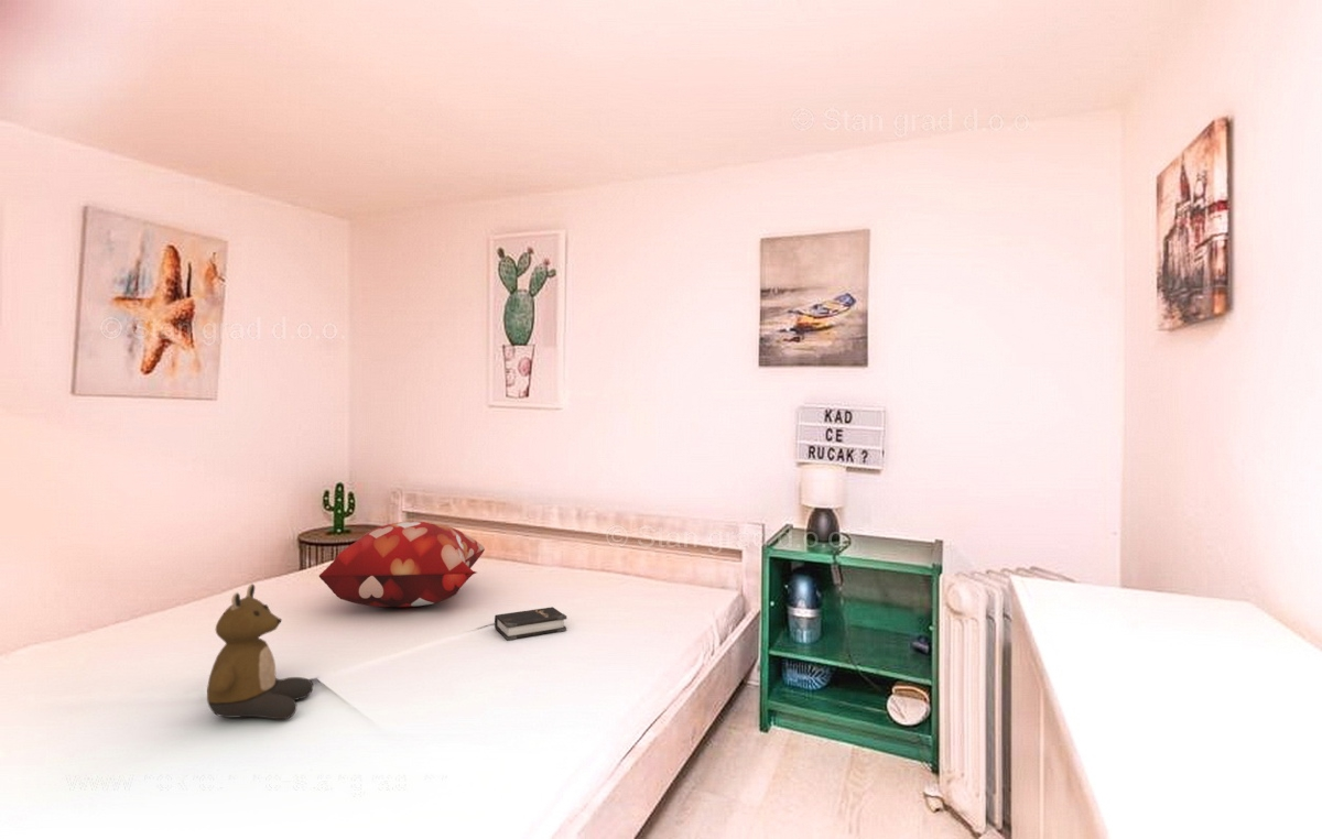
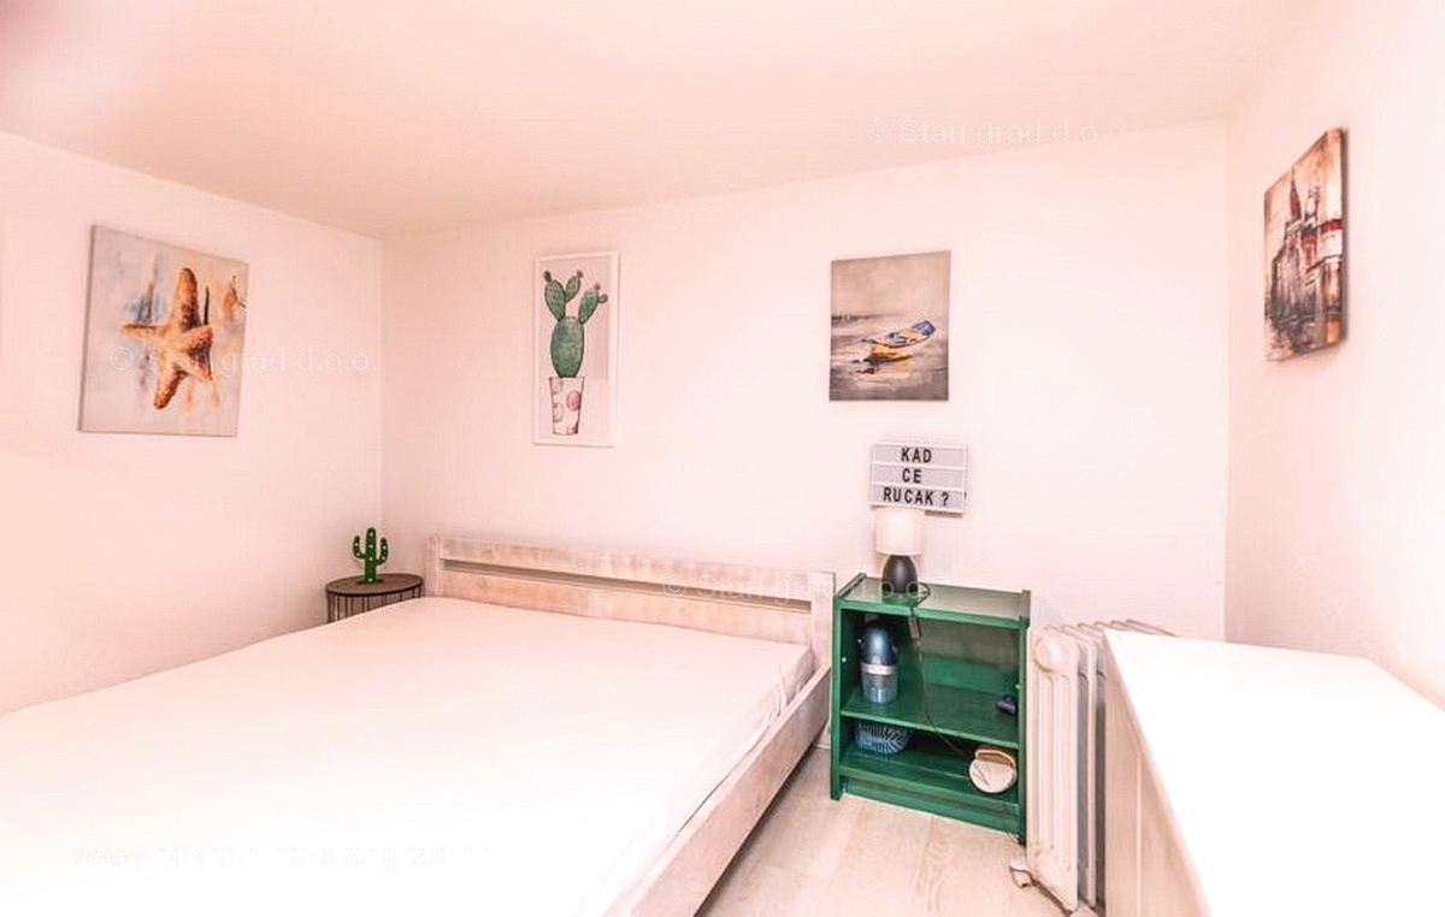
- decorative pillow [318,521,486,608]
- bear [206,582,314,720]
- hardback book [494,606,568,641]
